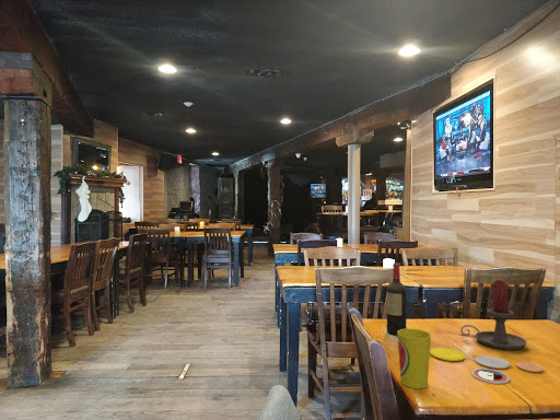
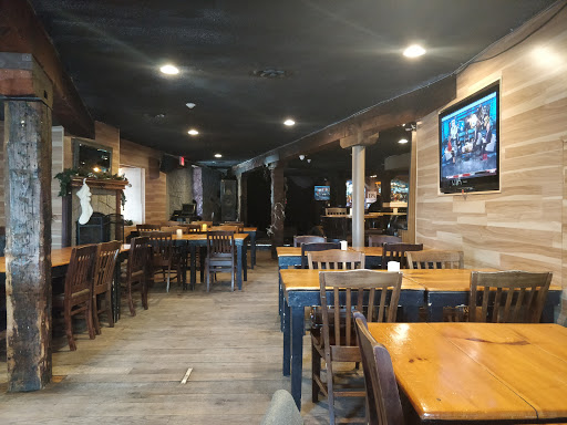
- plate [430,347,545,385]
- candle holder [459,279,527,351]
- cup [397,328,432,389]
- wine bottle [386,262,407,337]
